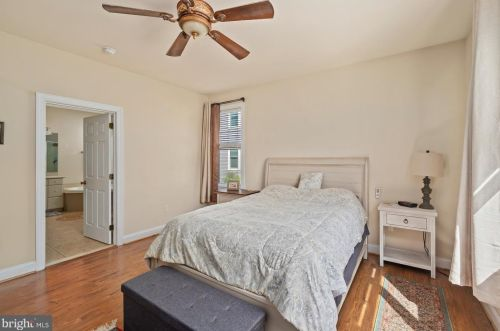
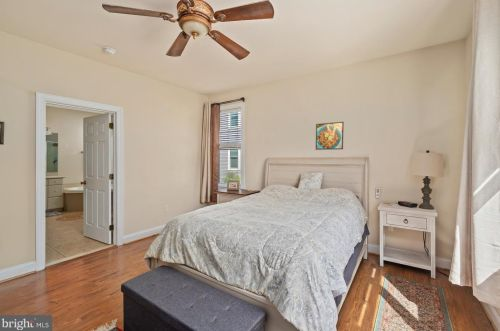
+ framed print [315,121,345,151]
